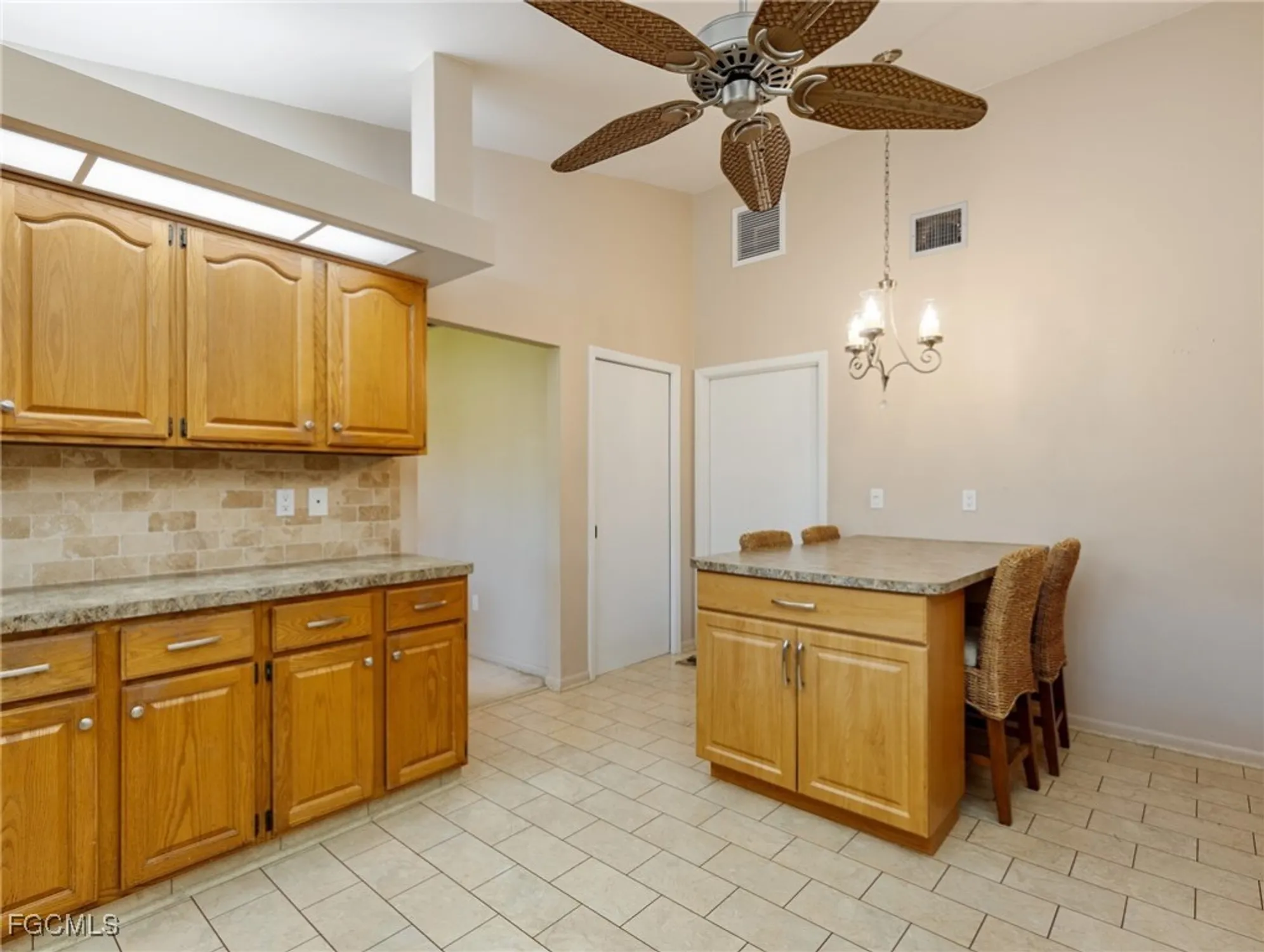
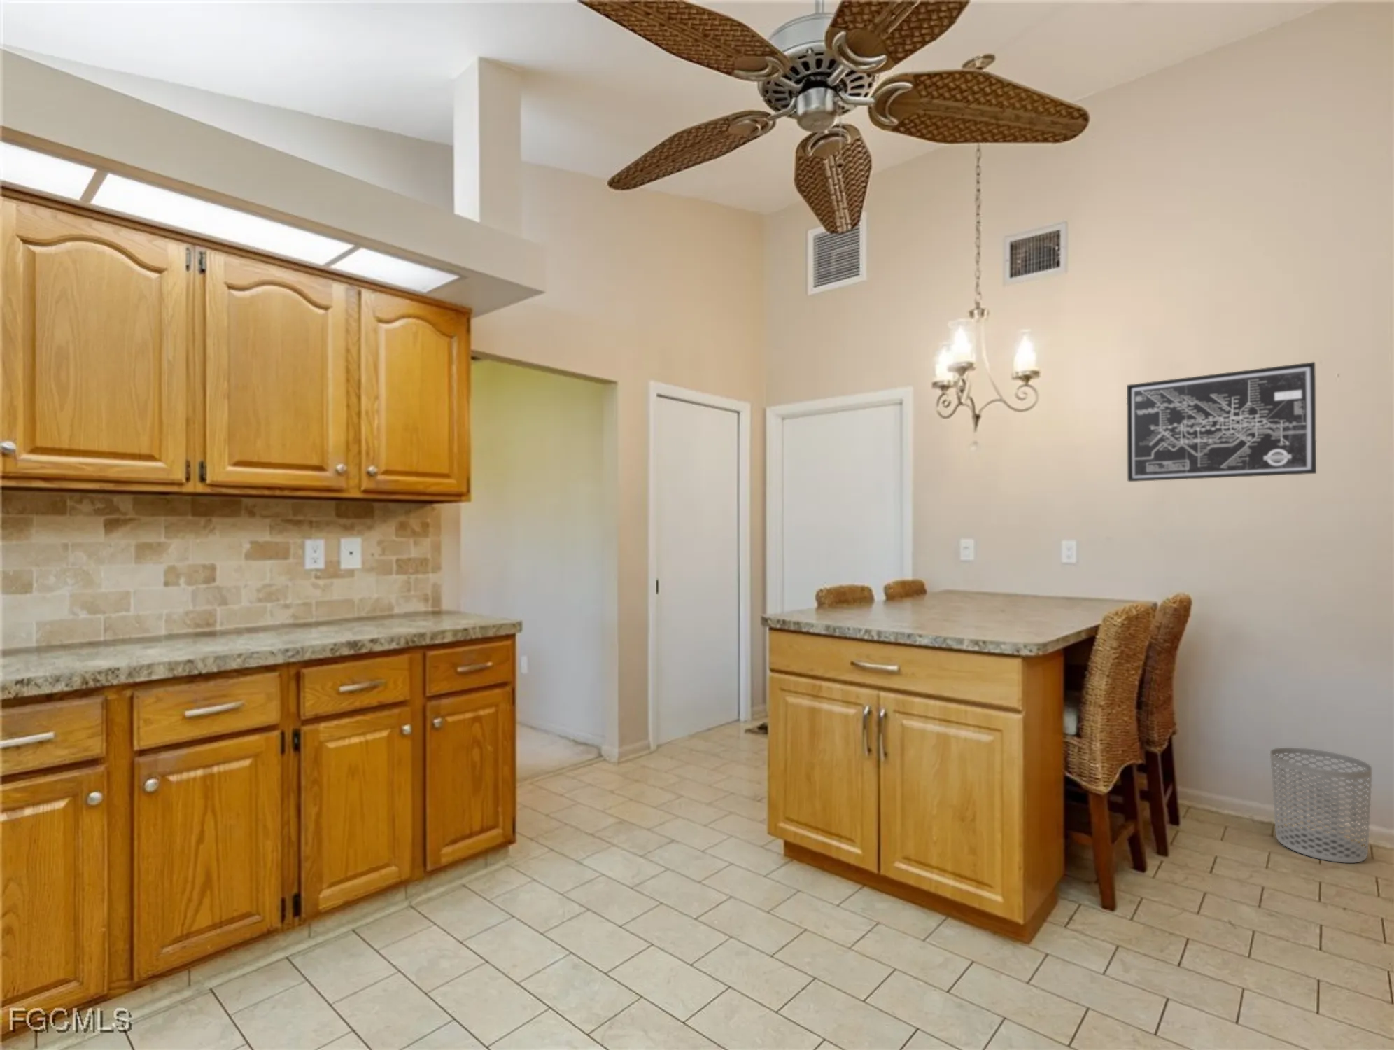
+ wall art [1126,361,1317,482]
+ waste bin [1269,747,1372,864]
